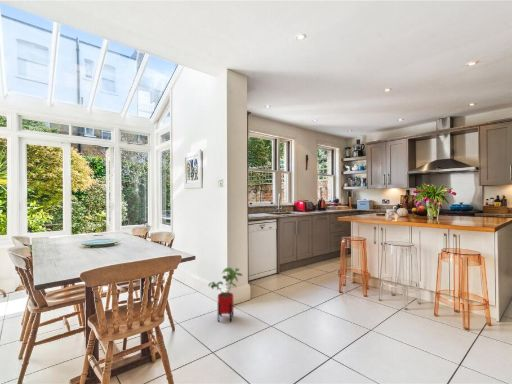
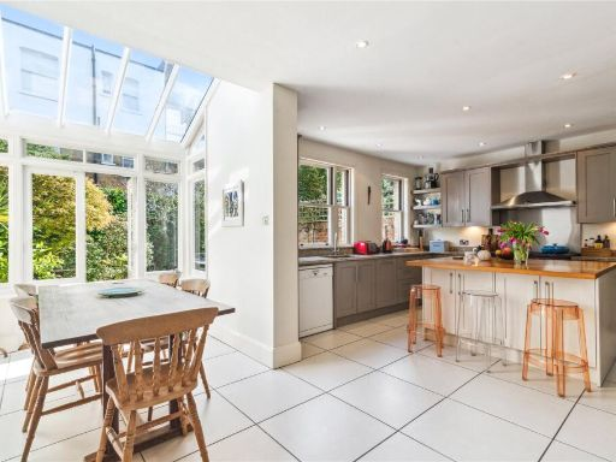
- house plant [207,266,244,323]
